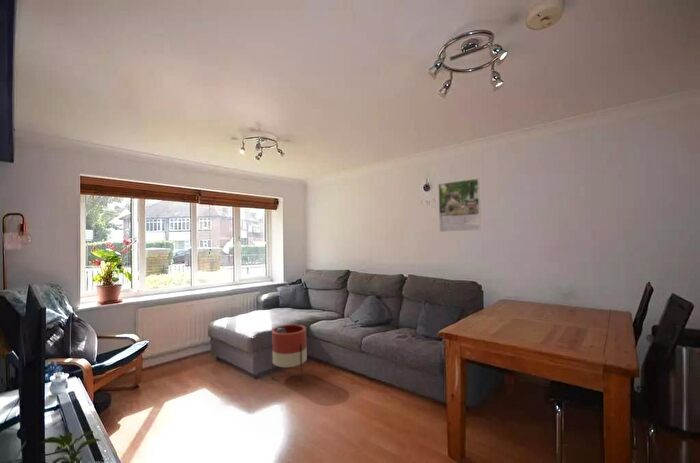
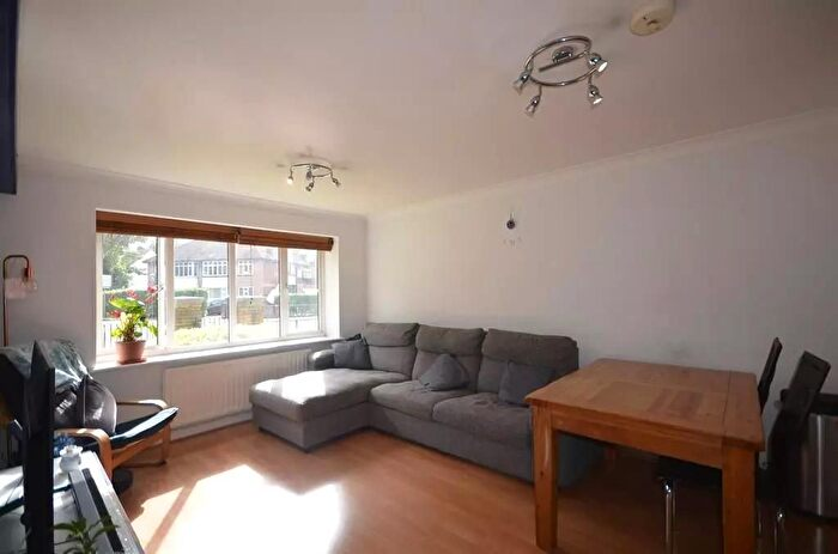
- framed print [437,177,482,233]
- planter [270,324,308,381]
